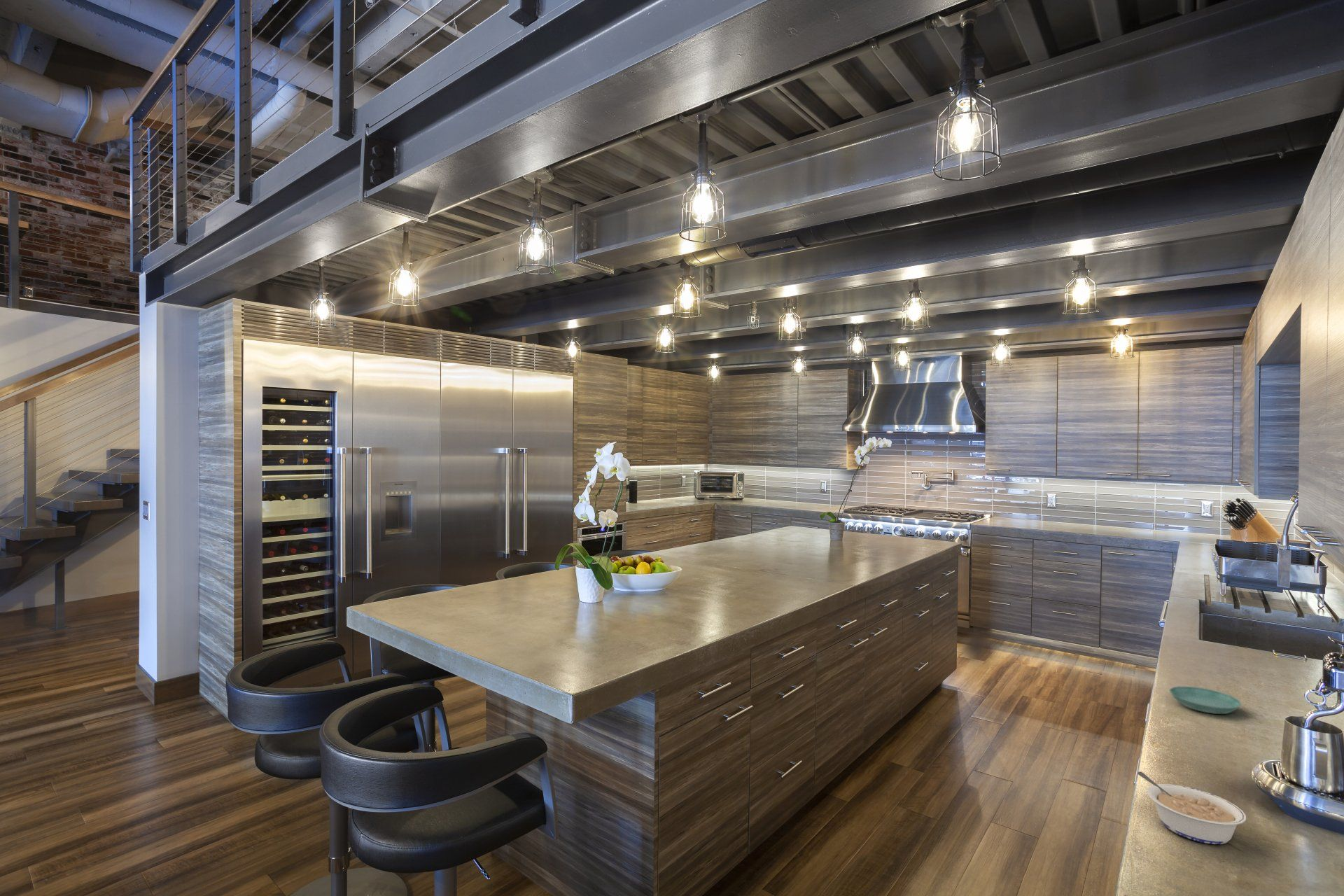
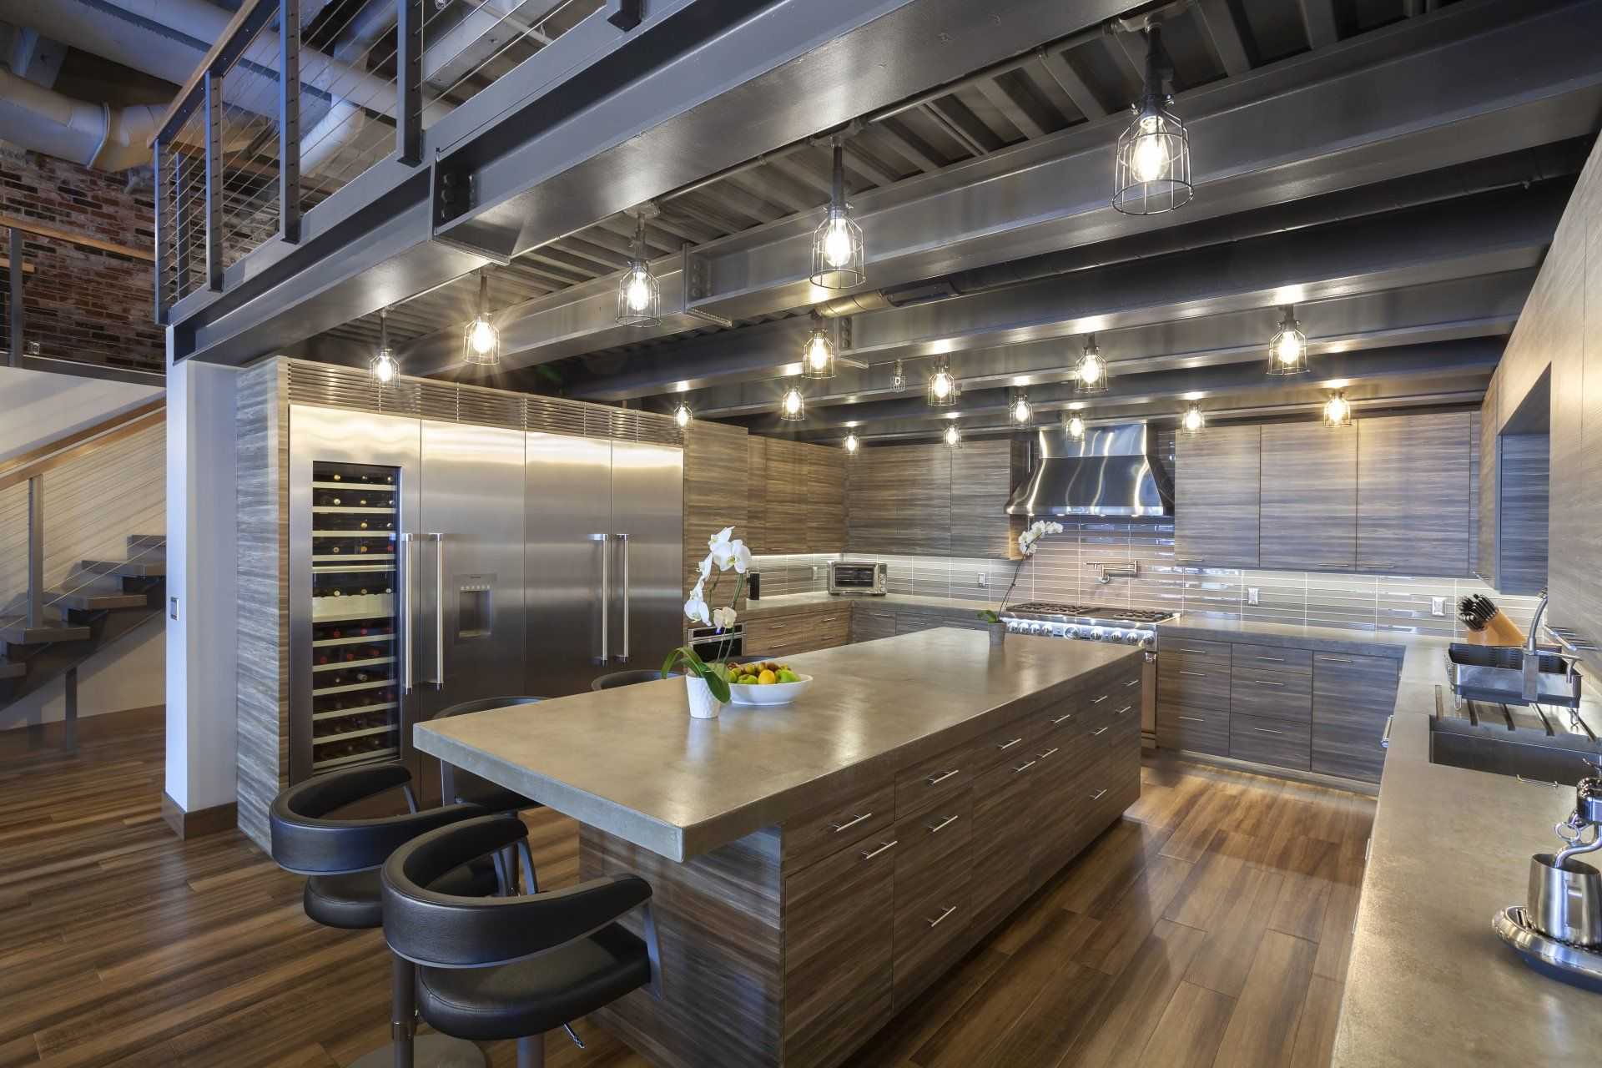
- saucer [1169,686,1242,715]
- legume [1137,771,1247,845]
